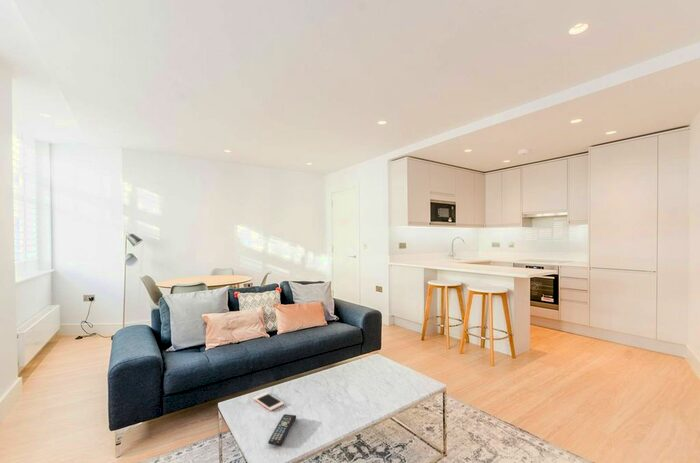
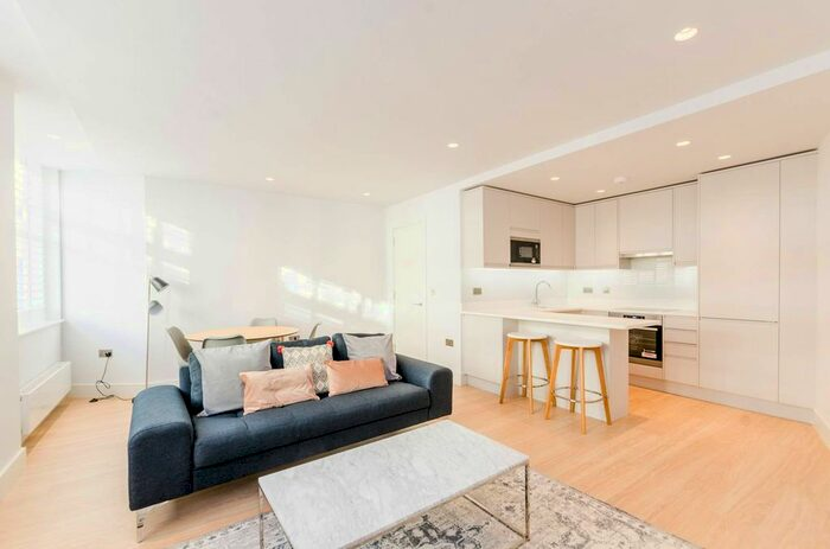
- remote control [267,413,297,446]
- cell phone [253,391,285,412]
